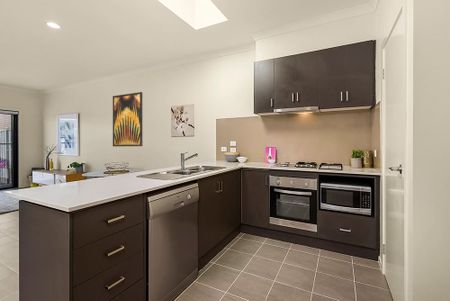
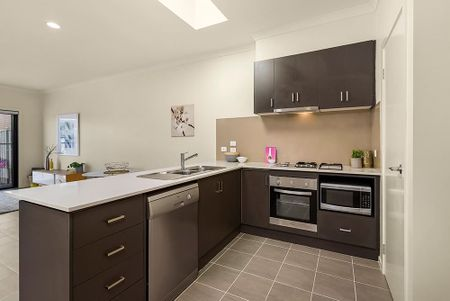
- wall art [112,91,143,147]
